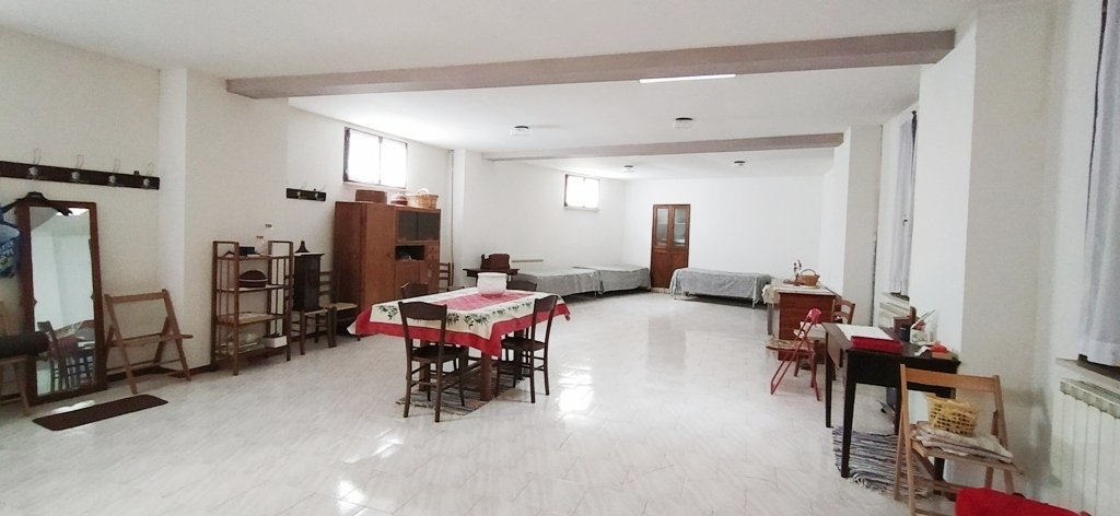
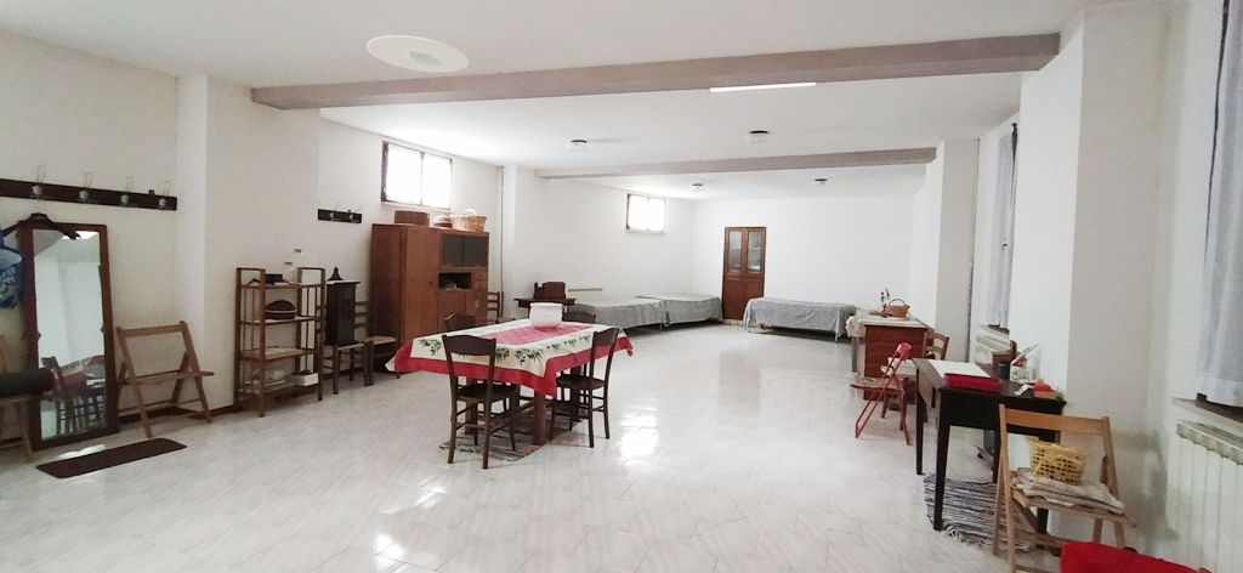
+ ceiling light [365,34,470,74]
